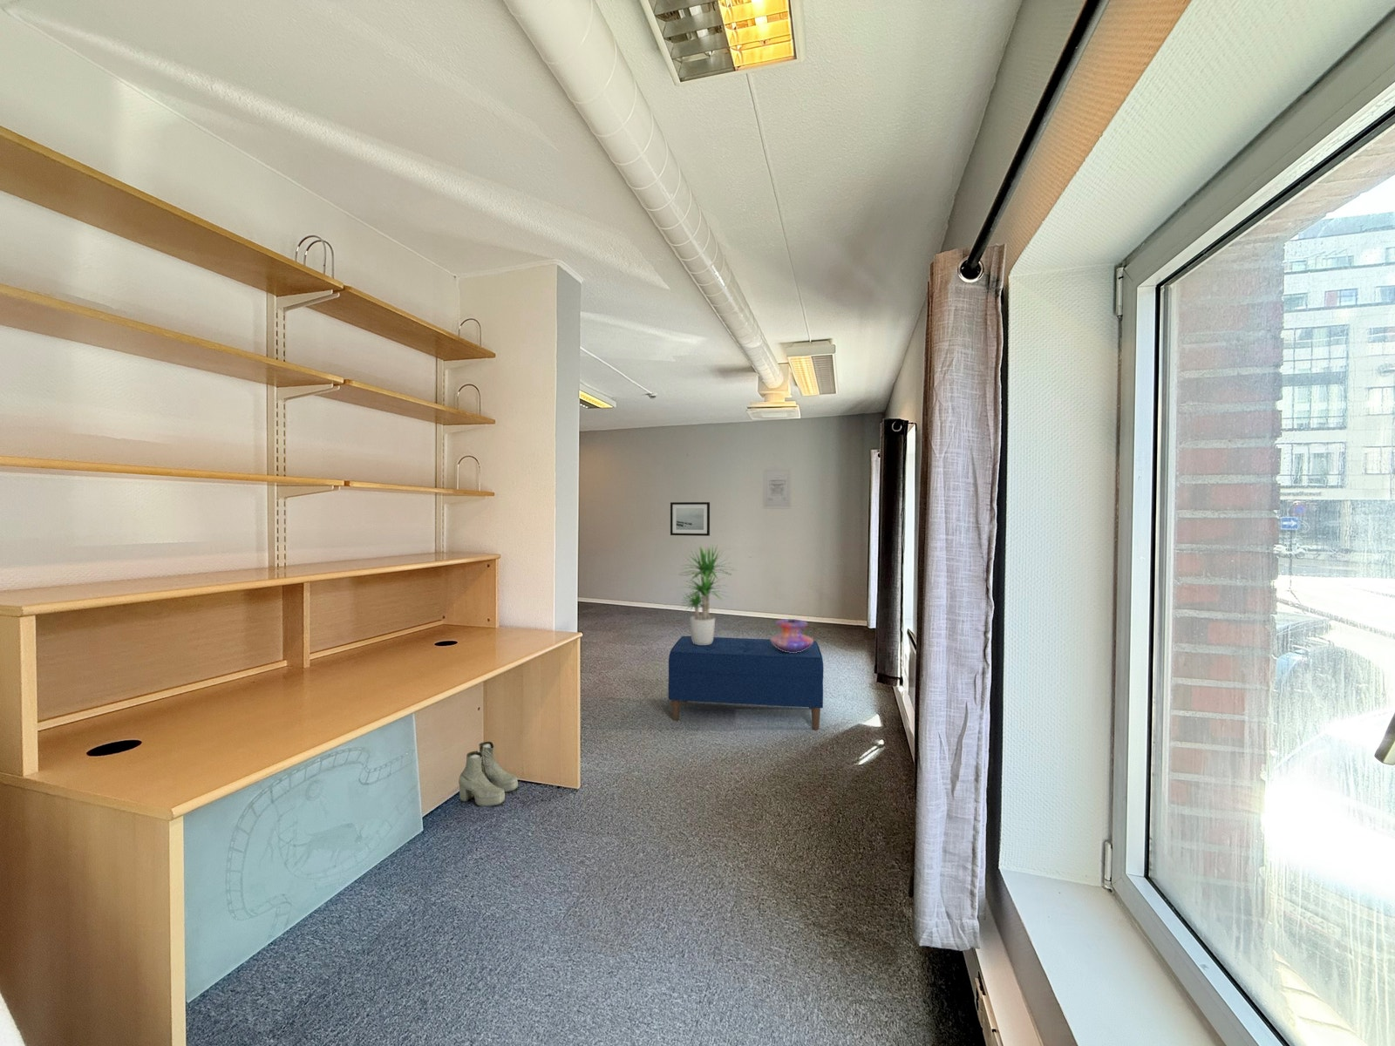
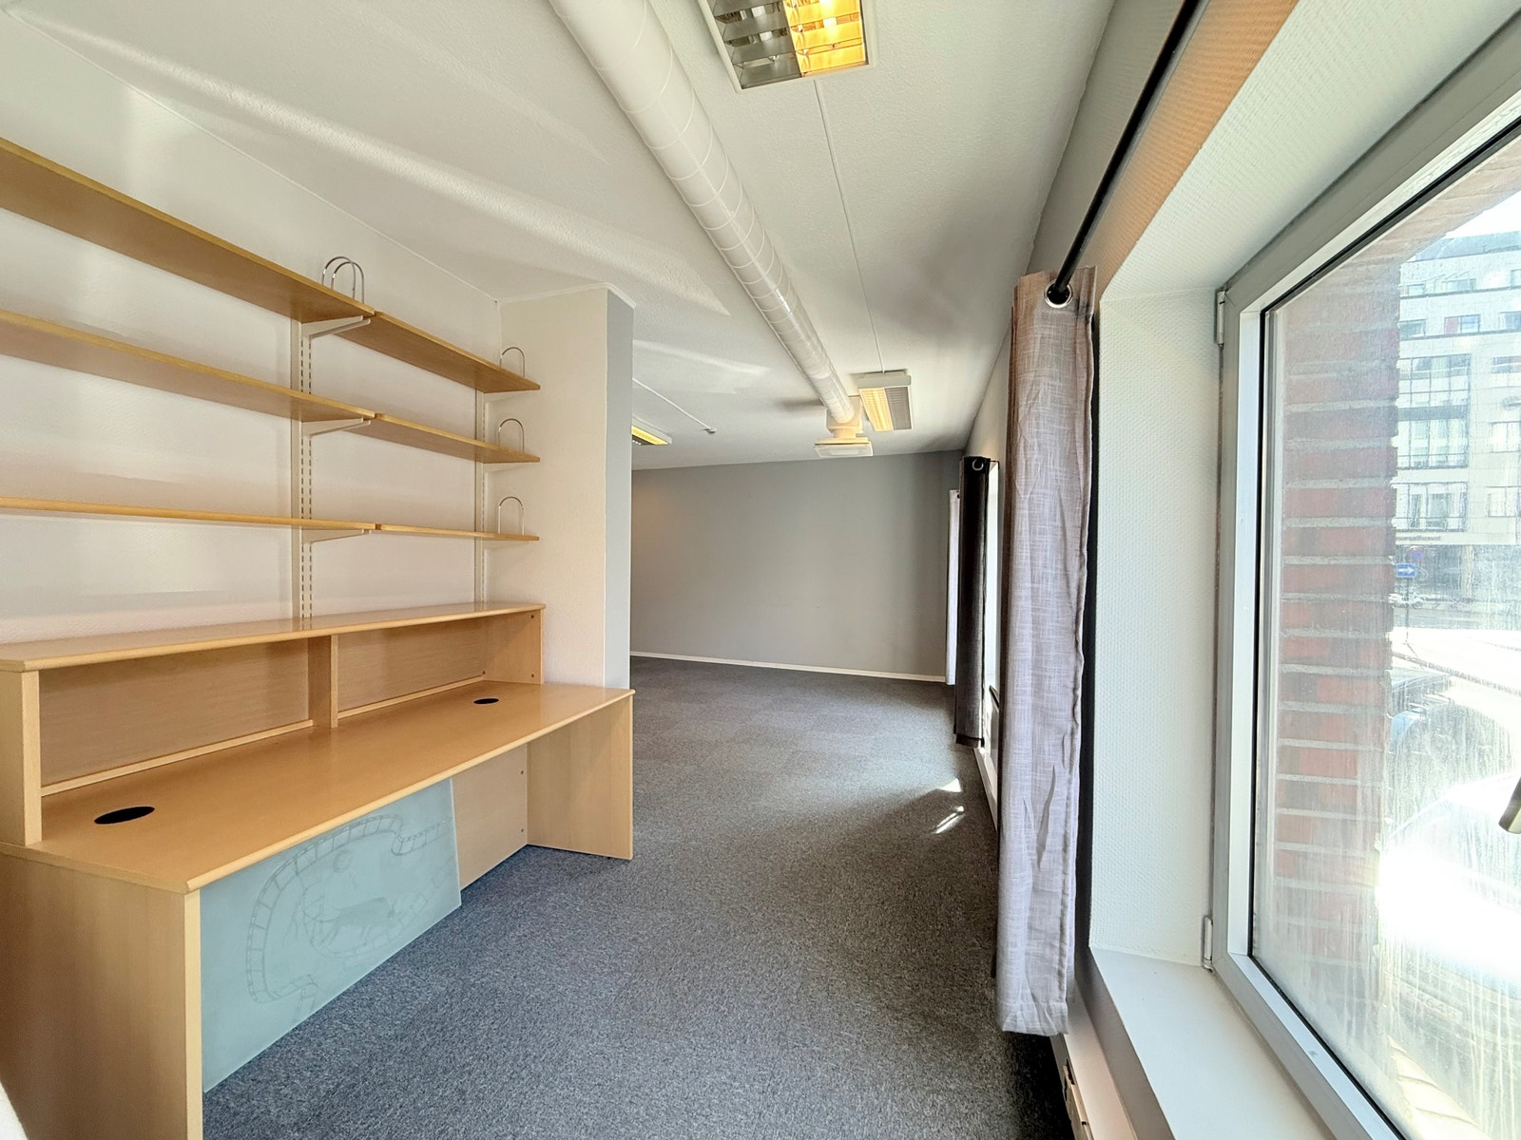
- potted plant [678,543,738,645]
- decorative vase [769,617,814,653]
- boots [458,741,518,808]
- wall art [762,466,793,510]
- bench [668,635,825,731]
- wall art [670,501,711,537]
